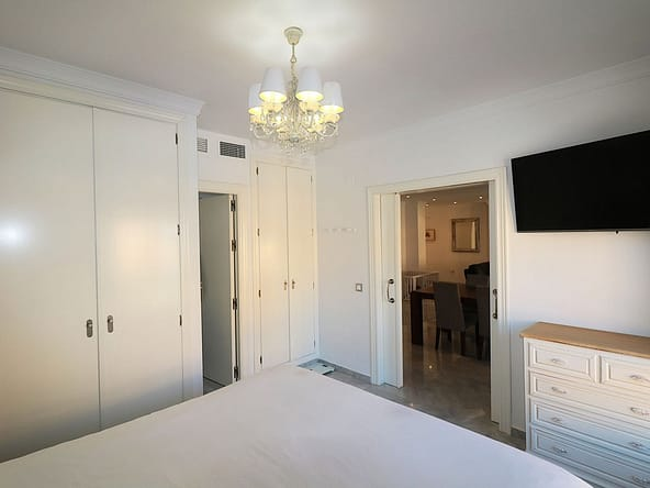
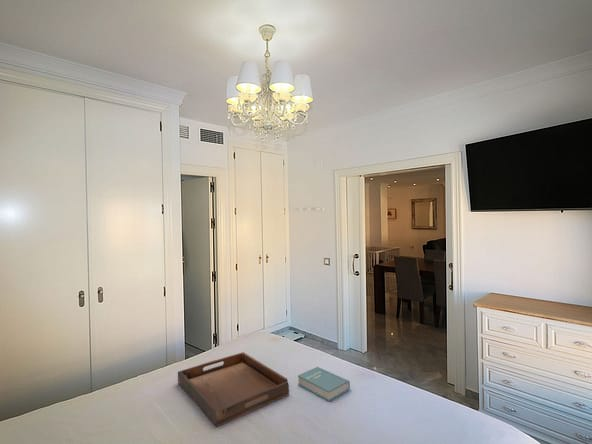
+ serving tray [177,351,290,428]
+ book [297,366,351,402]
